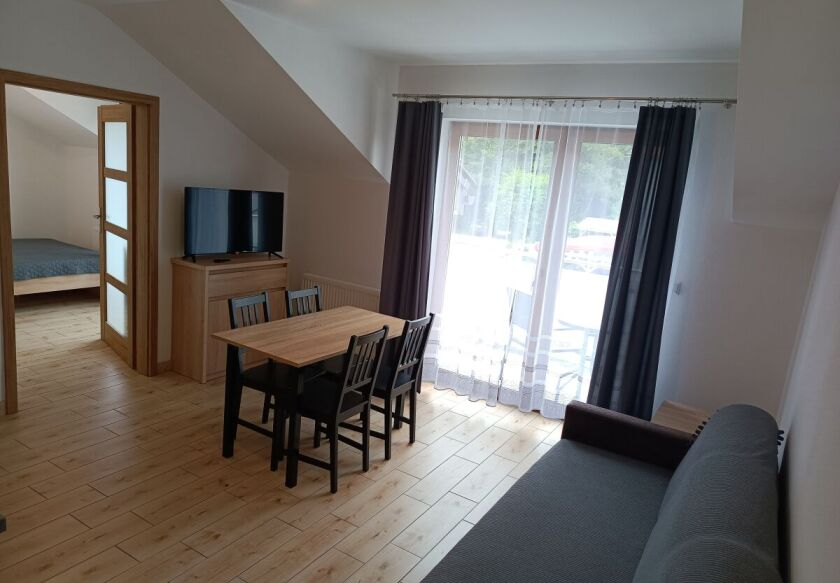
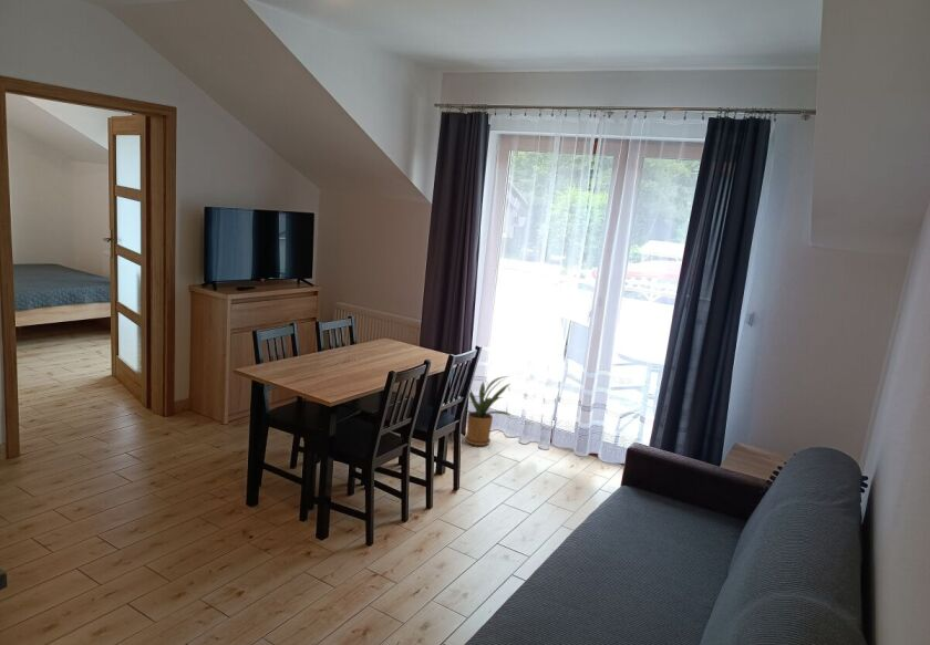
+ house plant [464,375,513,447]
